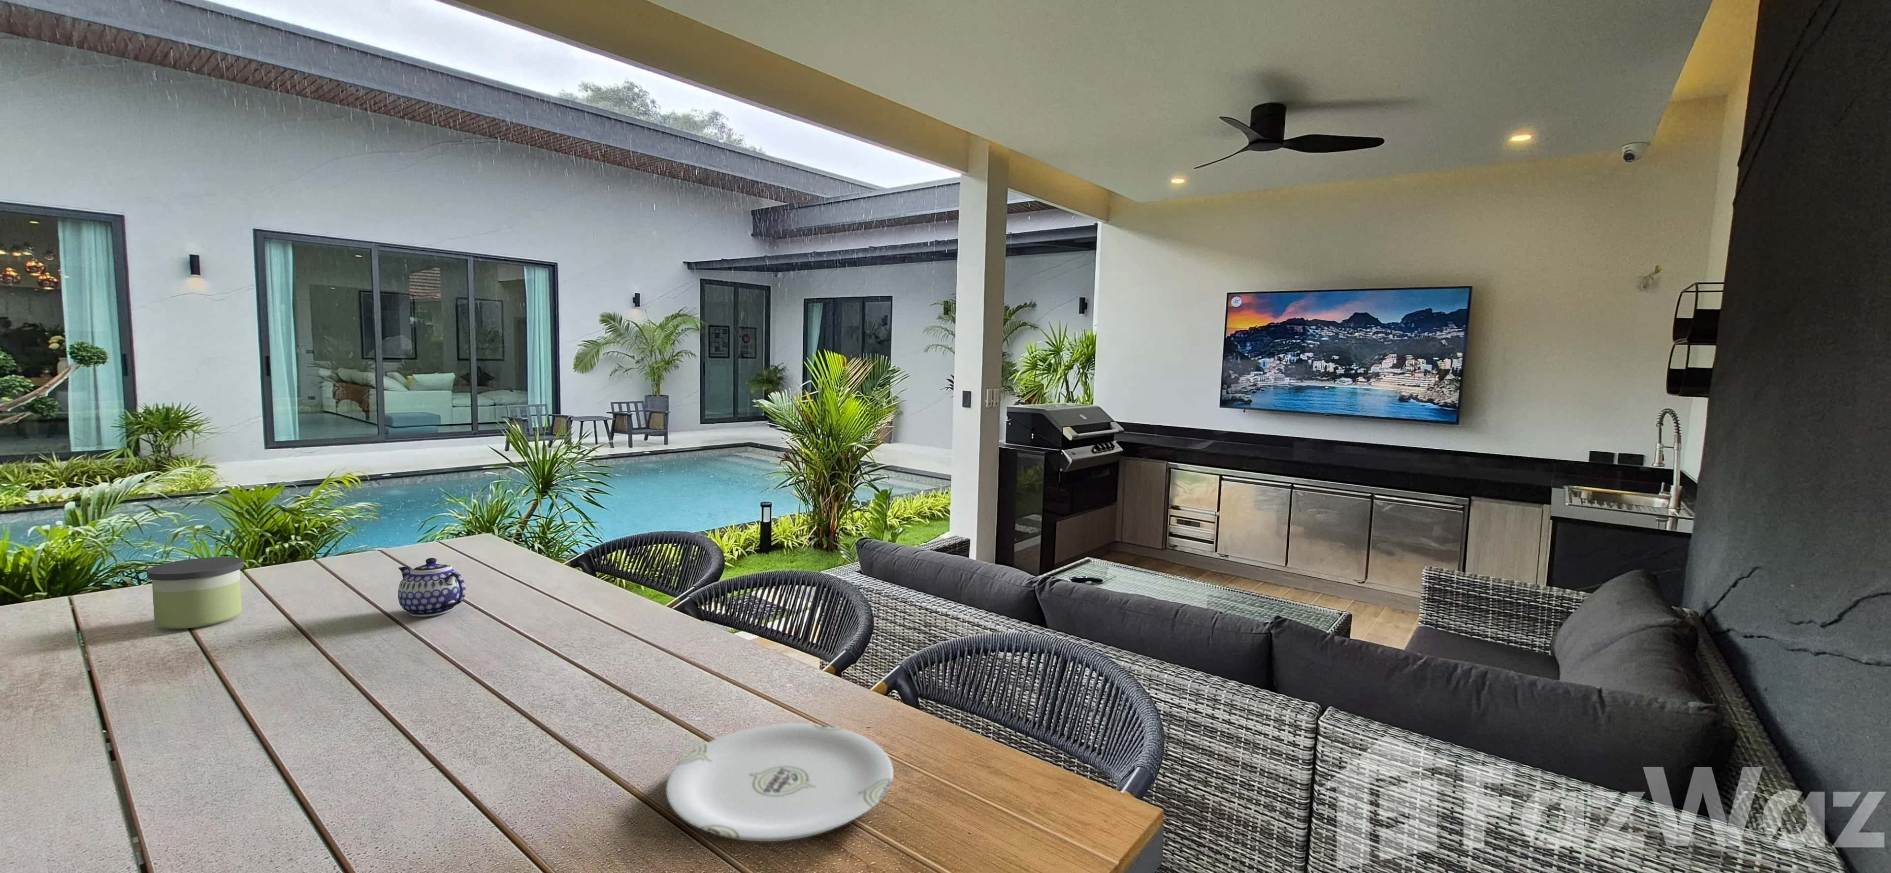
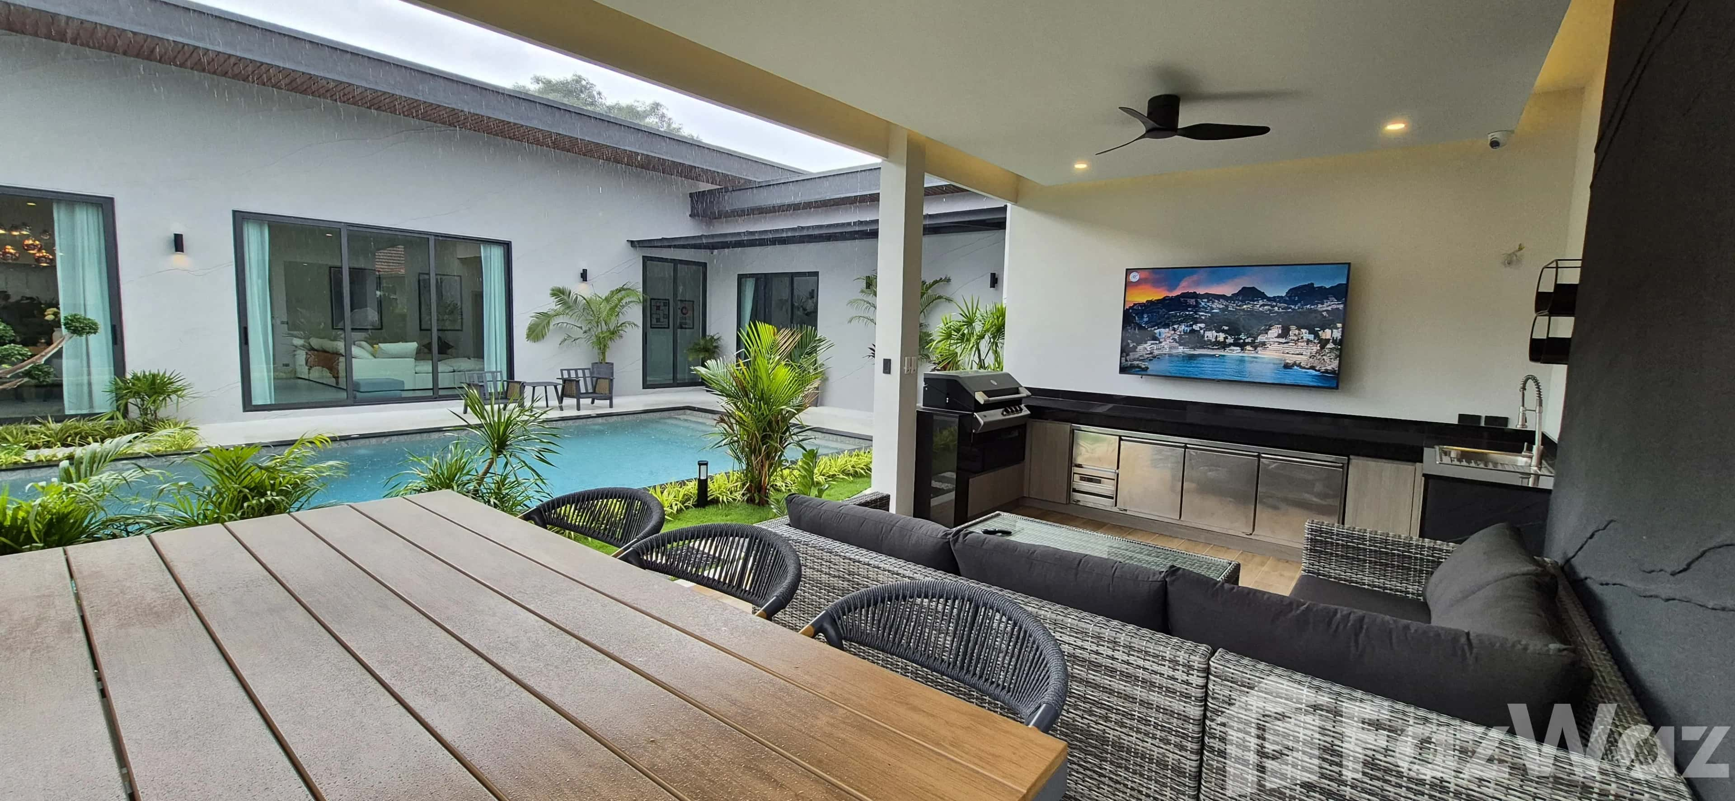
- plate [666,723,894,842]
- teapot [398,557,466,617]
- candle [146,557,245,629]
